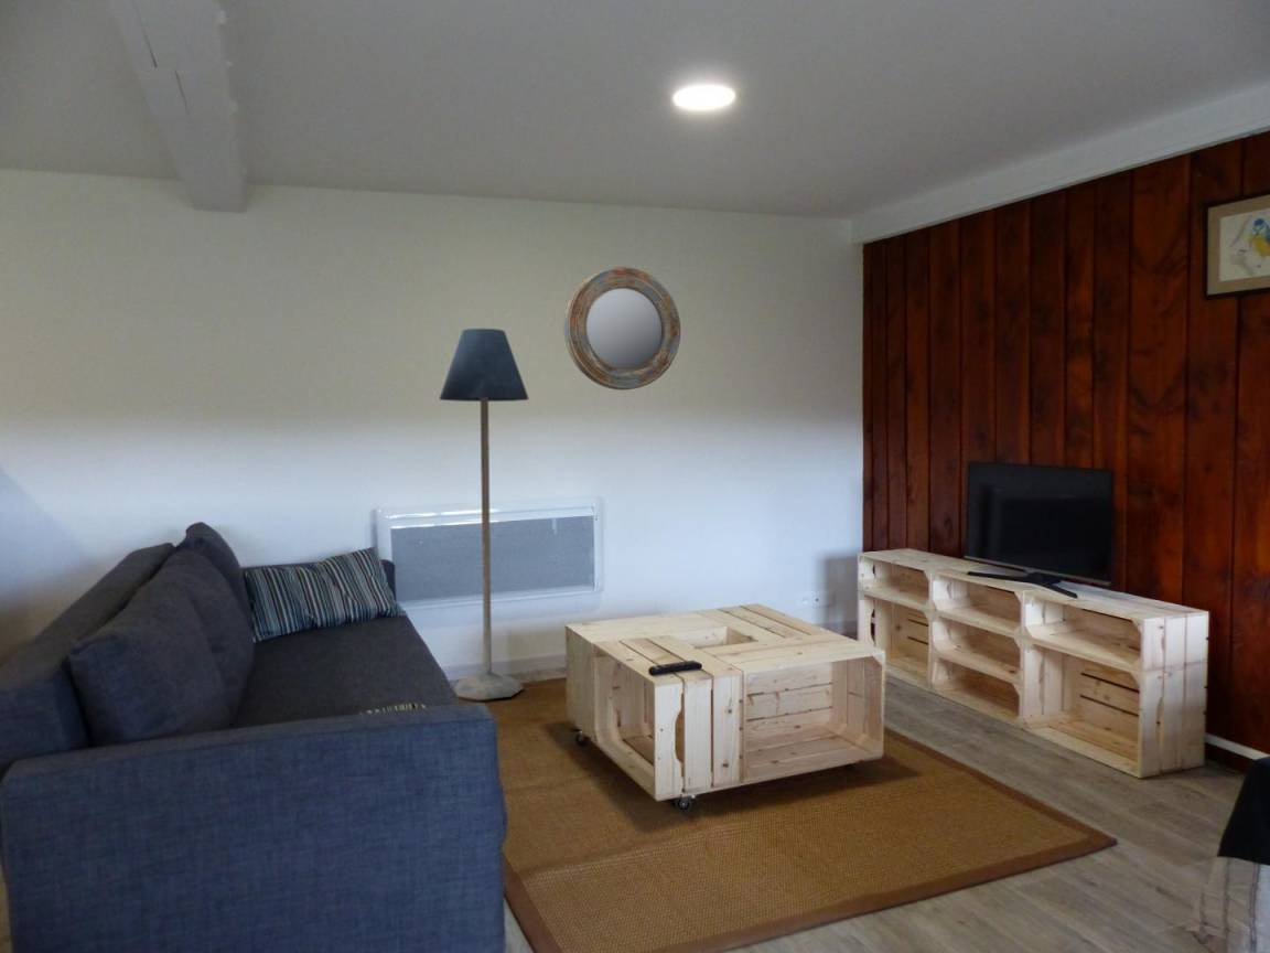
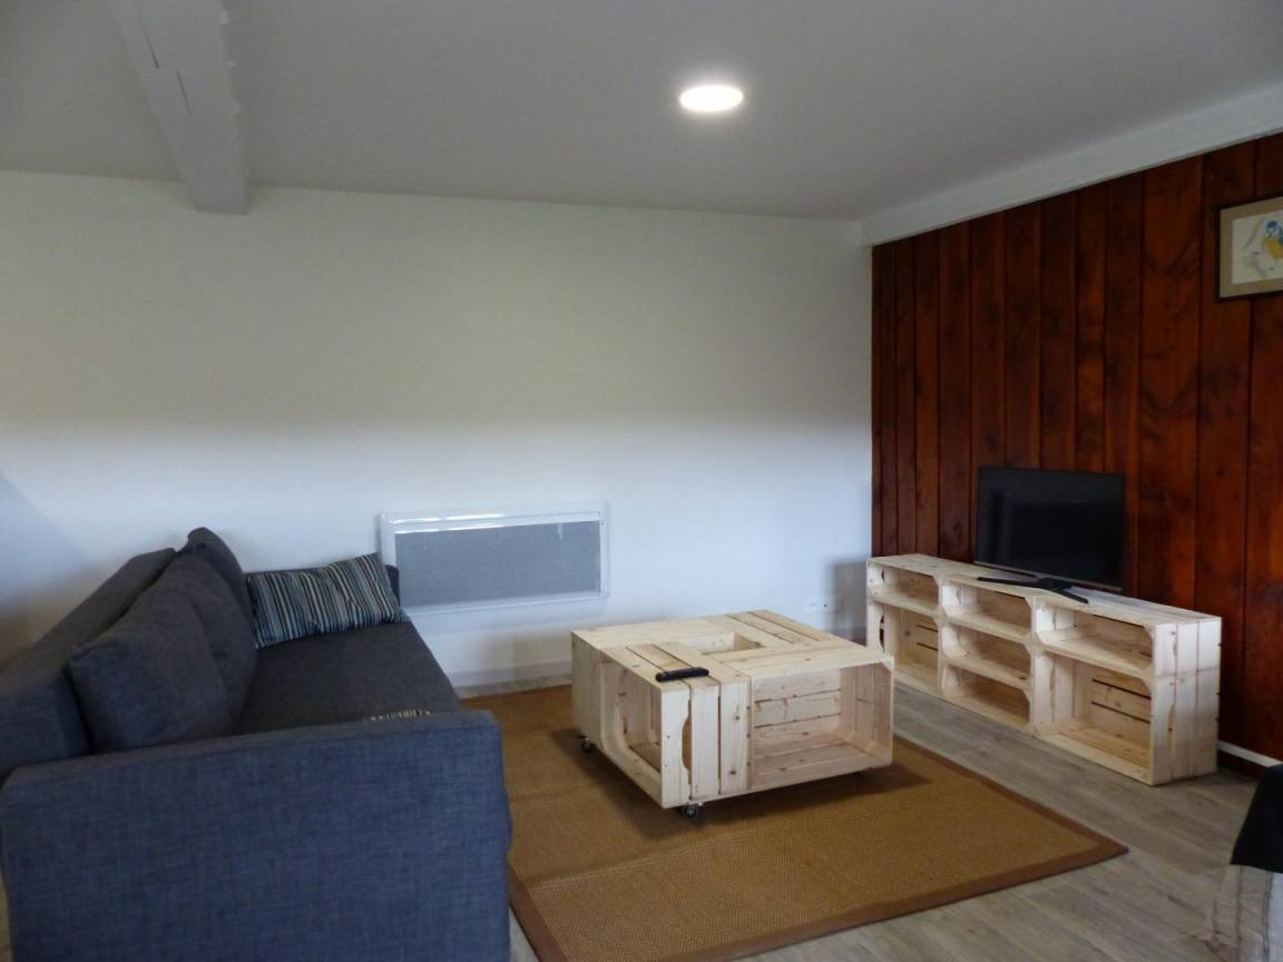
- floor lamp [438,328,530,702]
- home mirror [562,266,681,392]
